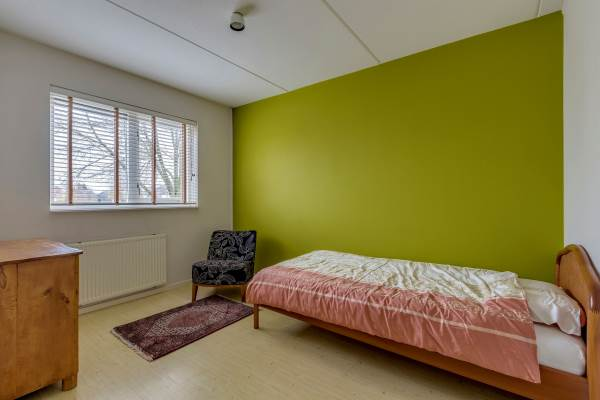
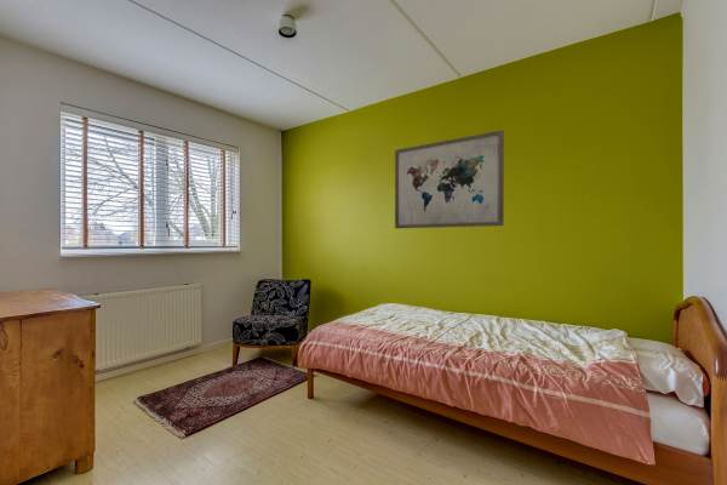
+ wall art [394,129,505,229]
